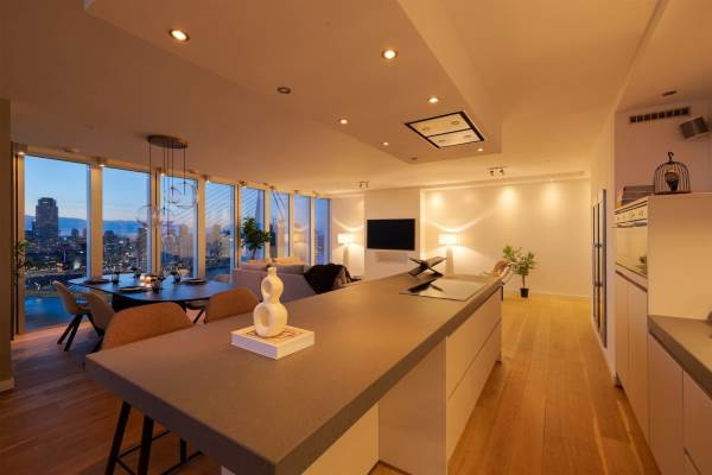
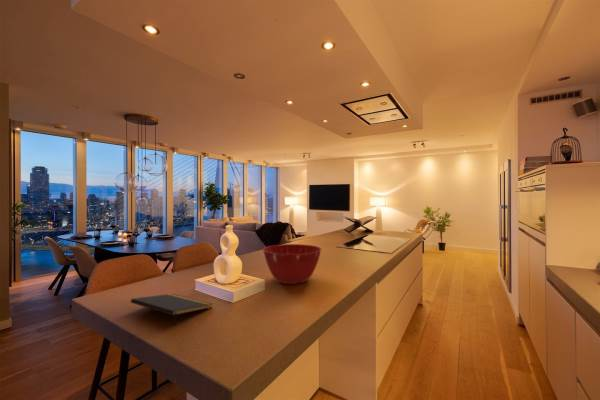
+ mixing bowl [262,243,323,285]
+ notepad [130,293,213,327]
